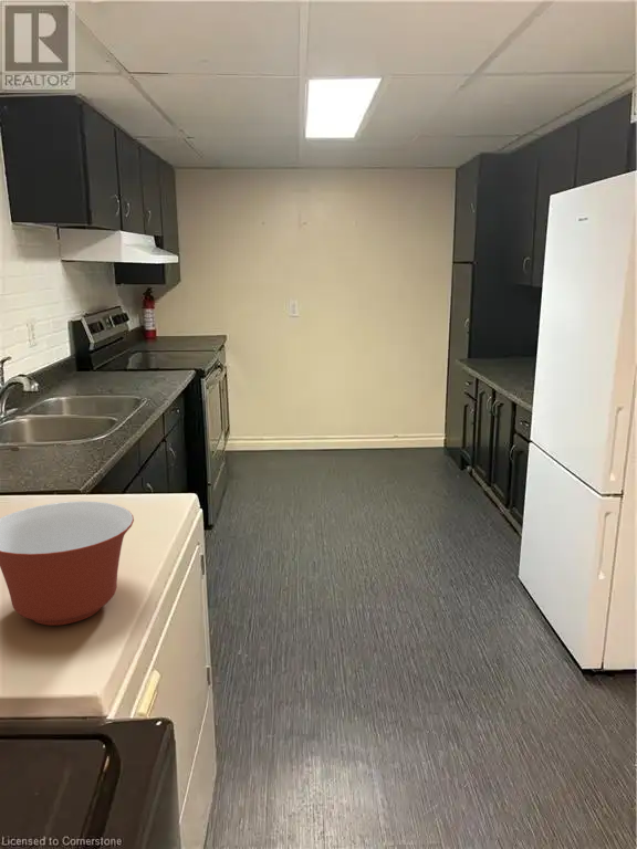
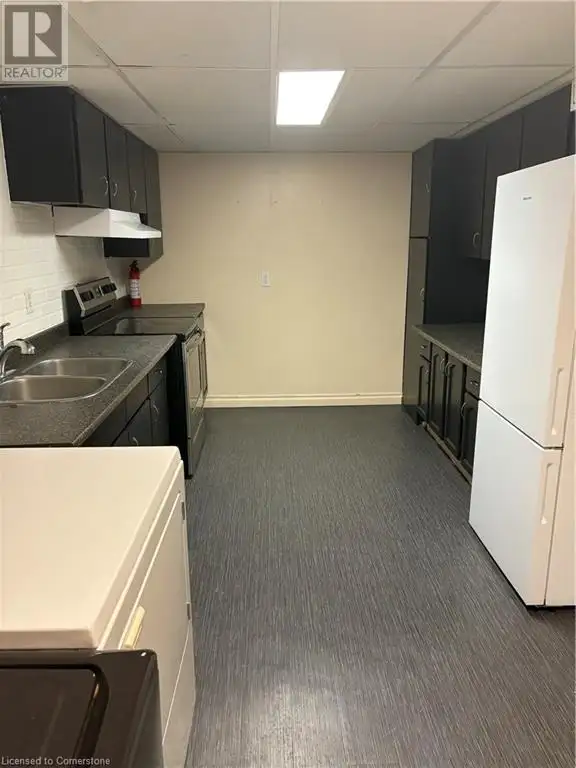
- mixing bowl [0,500,135,626]
